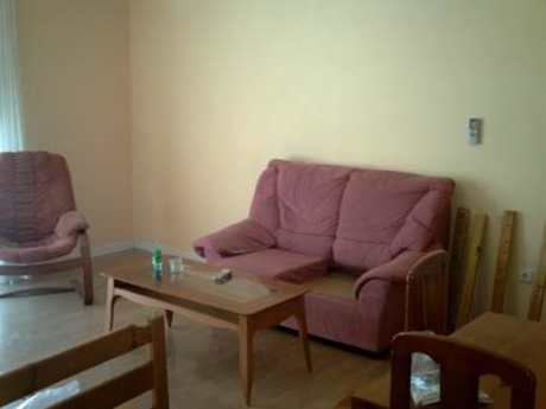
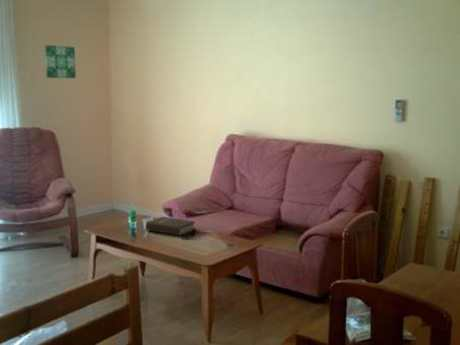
+ wall art [44,44,77,79]
+ book [144,215,196,237]
